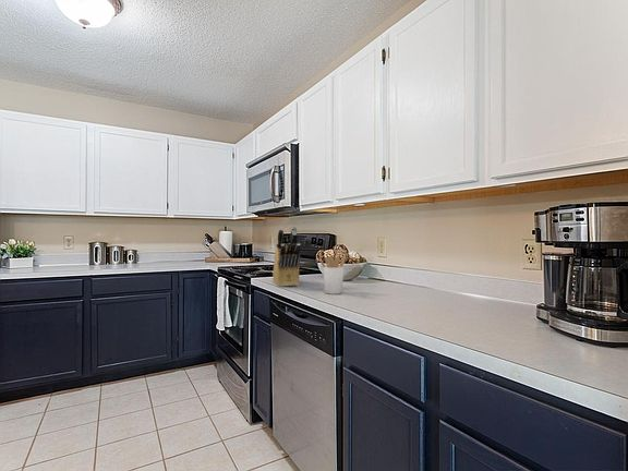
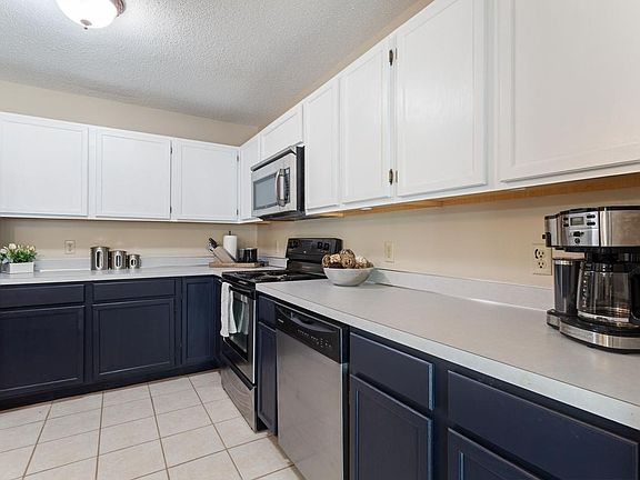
- knife block [271,226,302,288]
- utensil holder [318,253,347,295]
